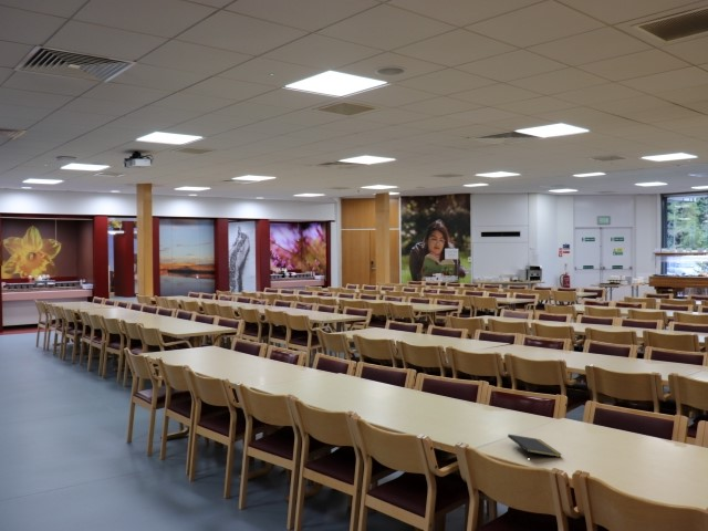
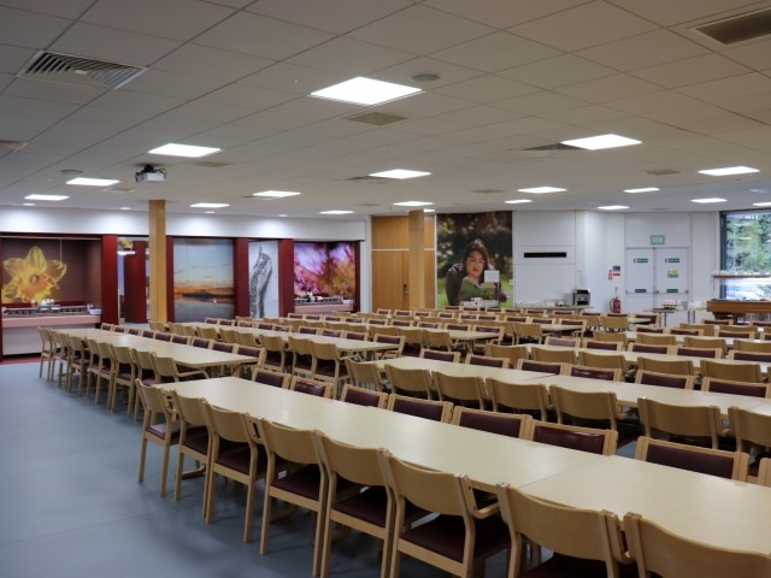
- notepad [507,434,563,458]
